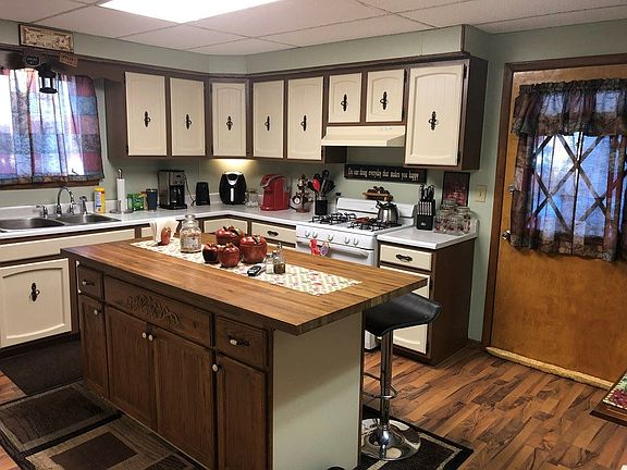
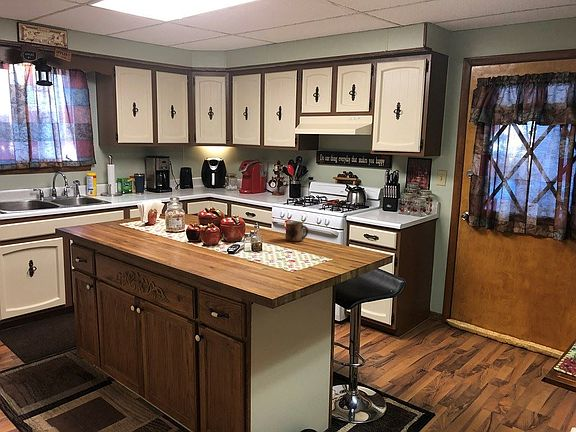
+ mug [284,221,309,243]
